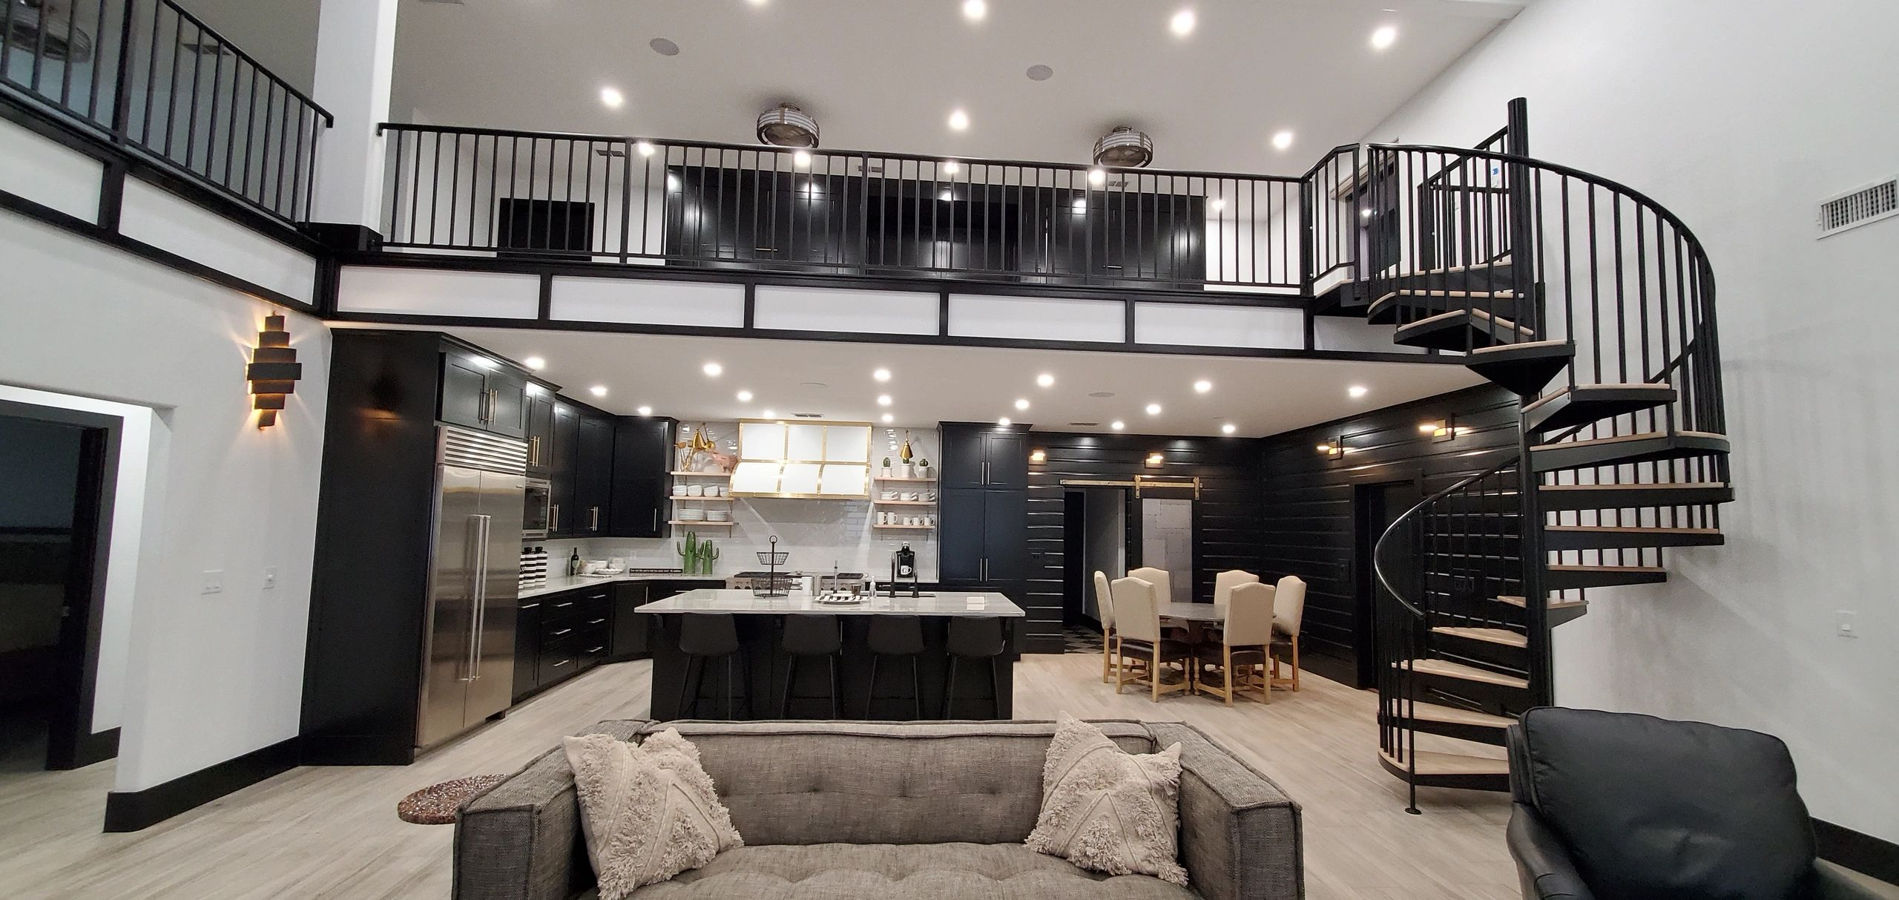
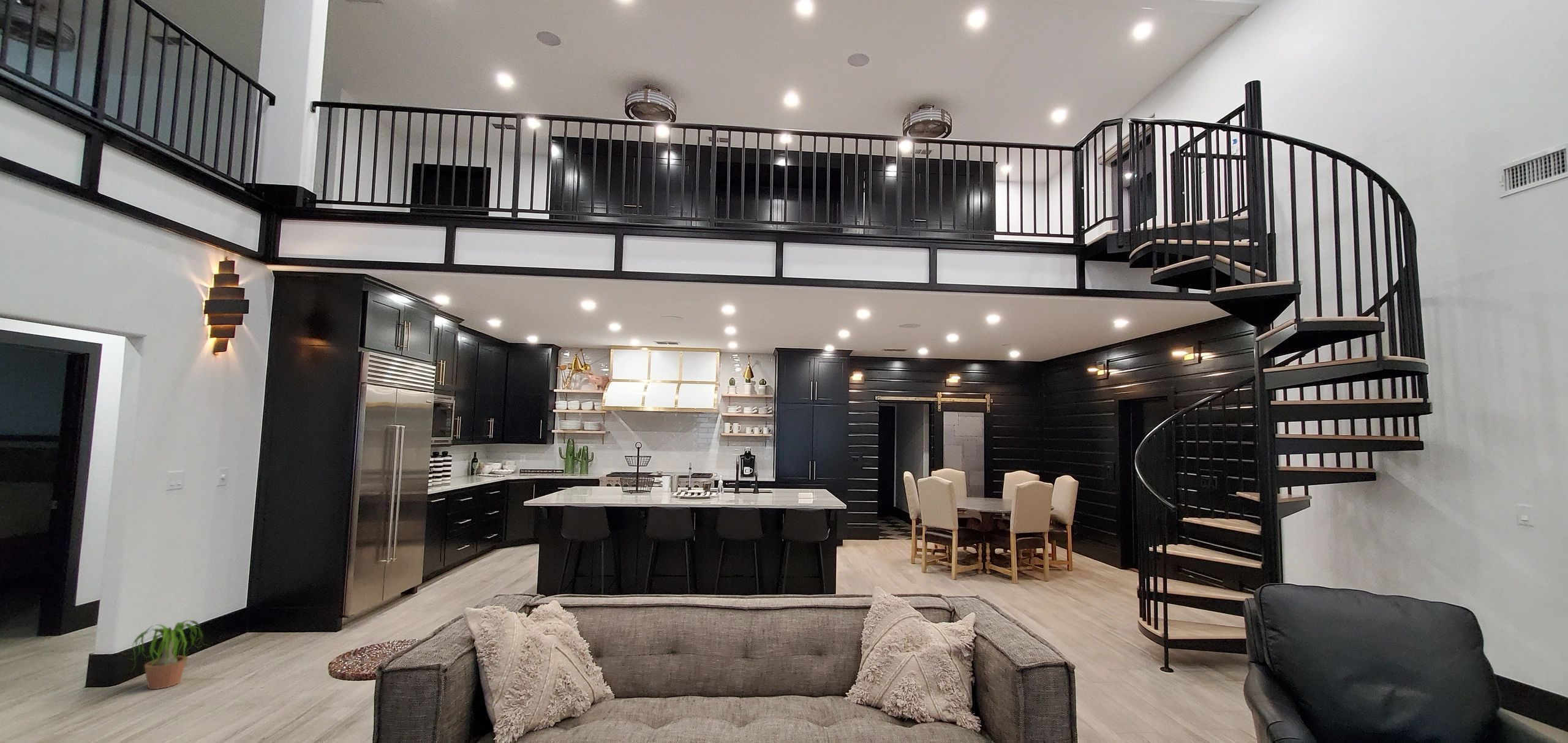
+ potted plant [119,619,209,690]
